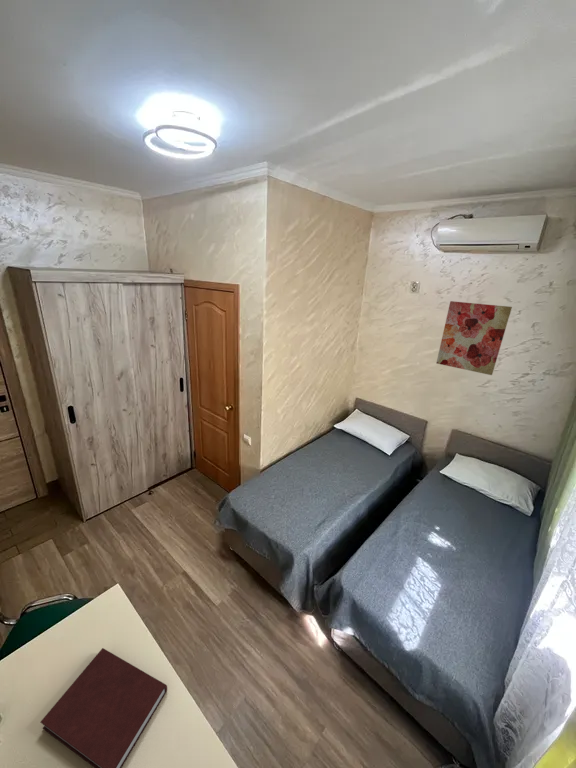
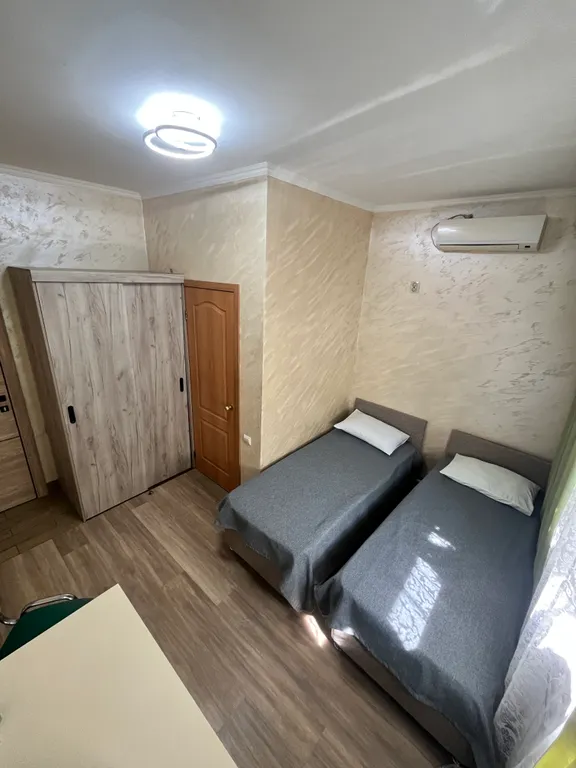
- wall art [436,300,513,376]
- notebook [39,647,168,768]
